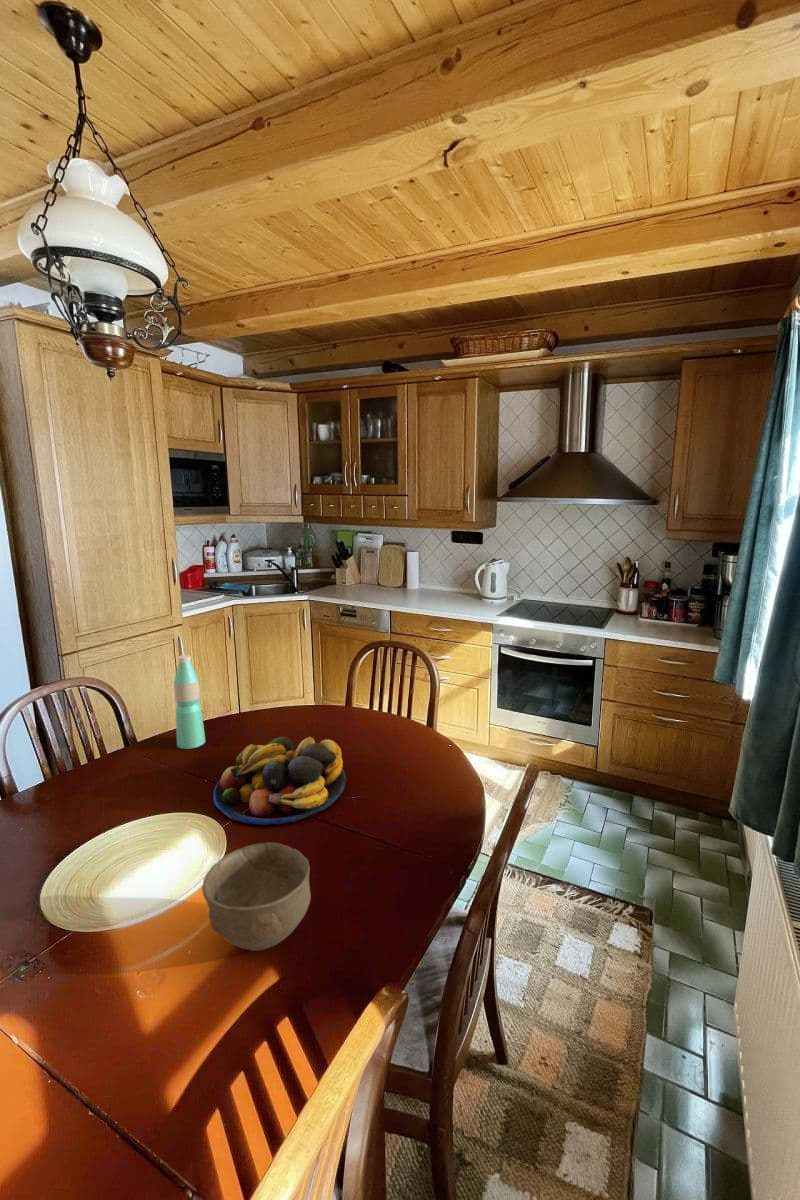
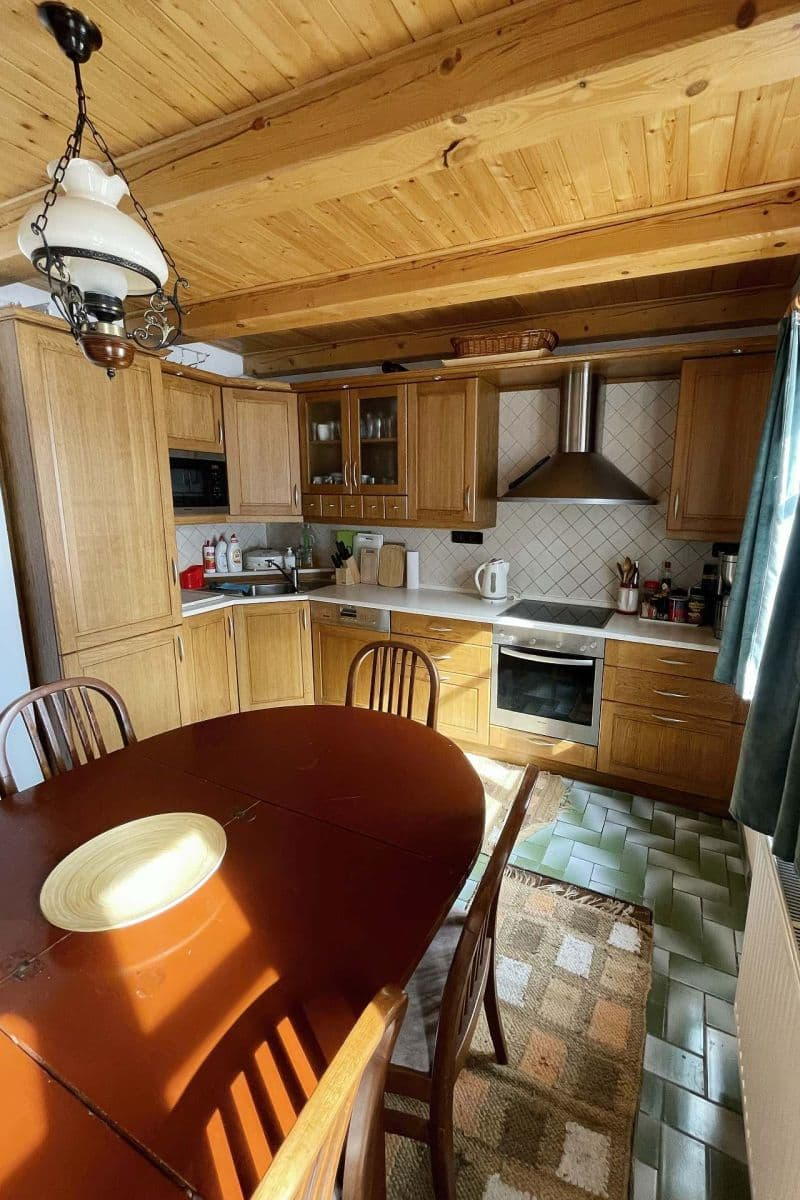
- water bottle [173,654,206,750]
- bowl [201,841,312,952]
- fruit bowl [212,736,347,826]
